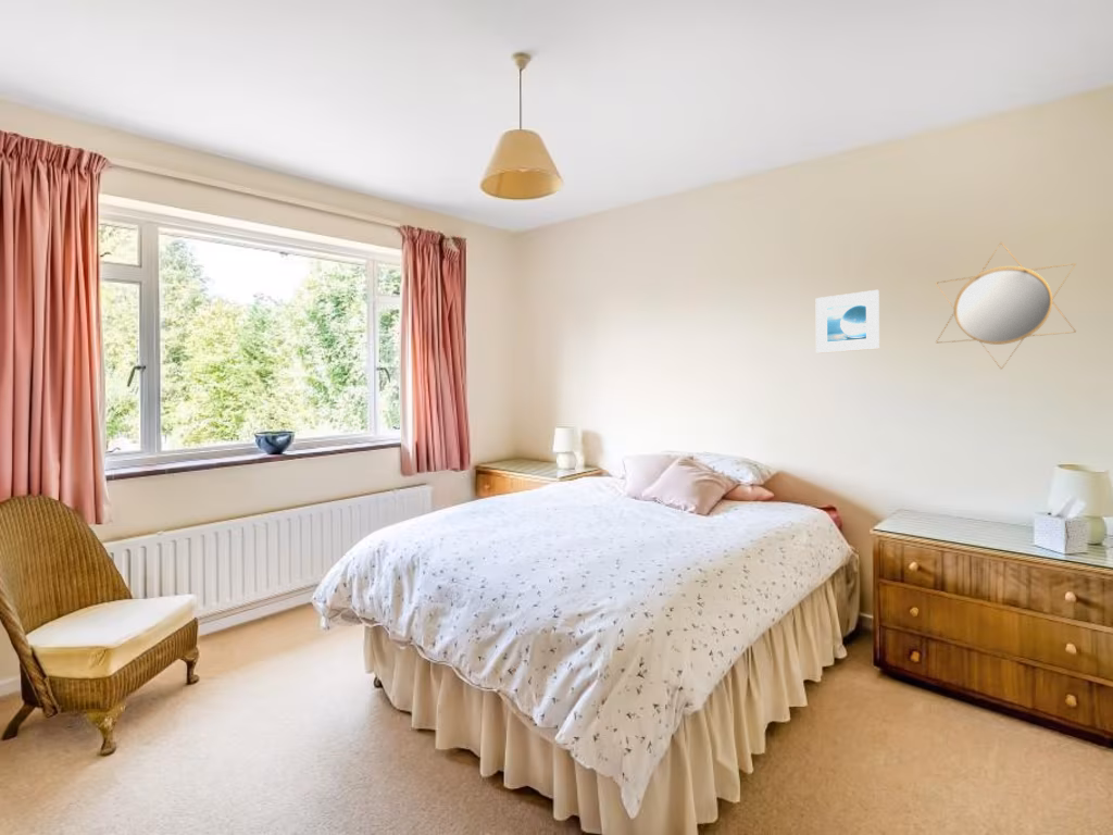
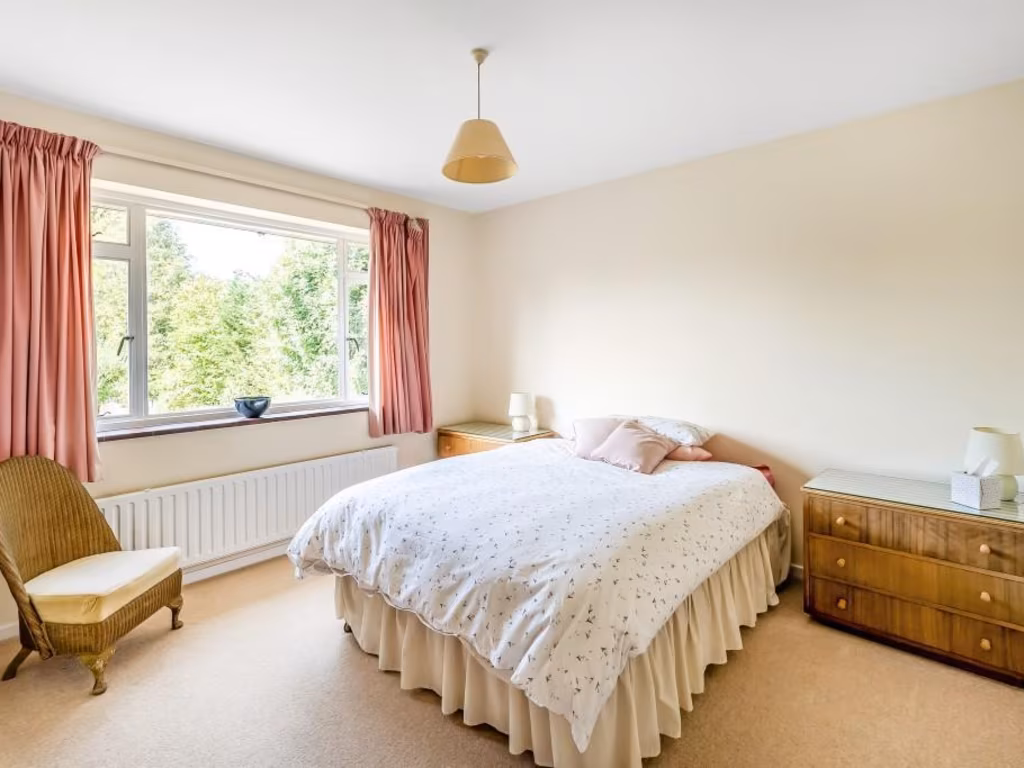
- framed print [815,289,880,354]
- home mirror [935,241,1077,371]
